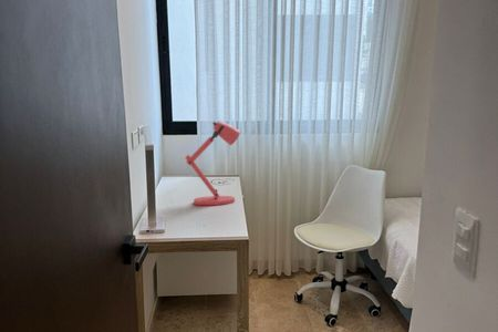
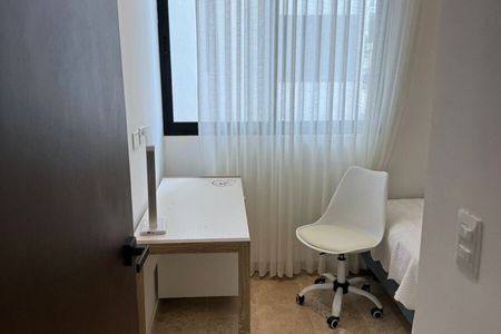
- desk lamp [185,120,241,206]
